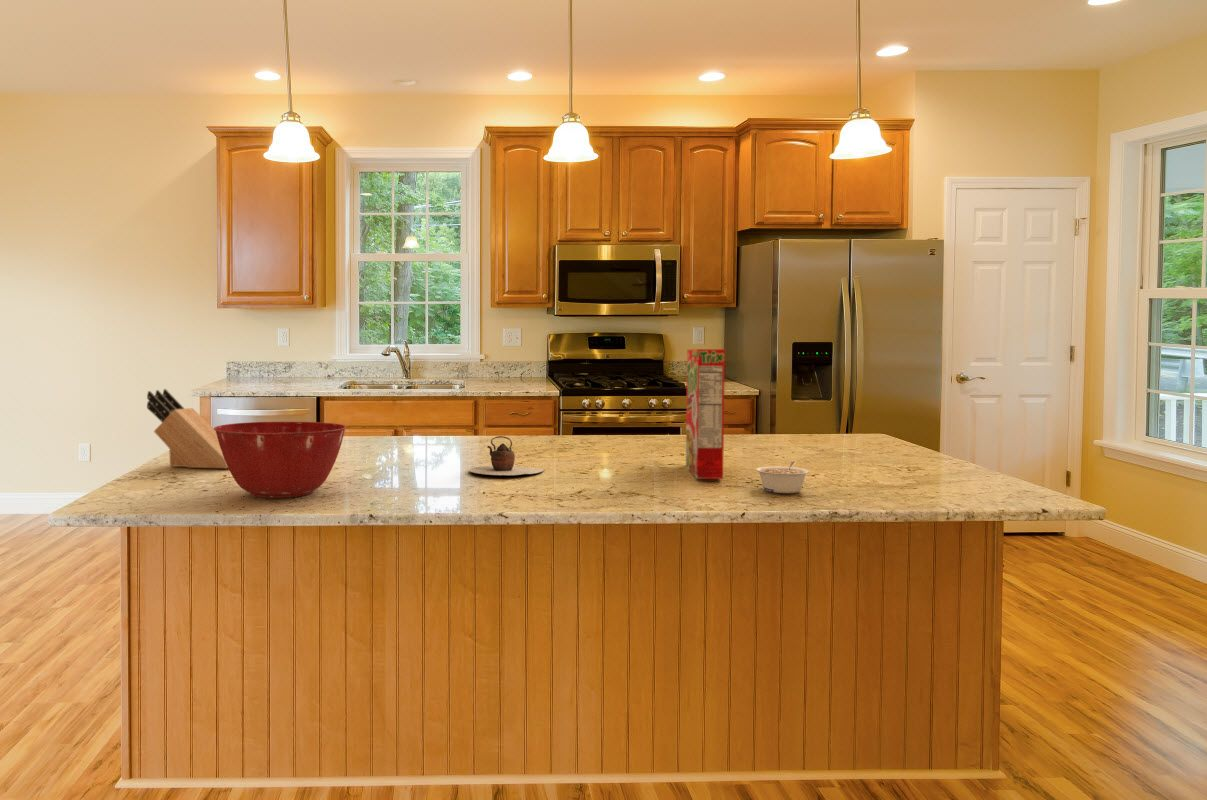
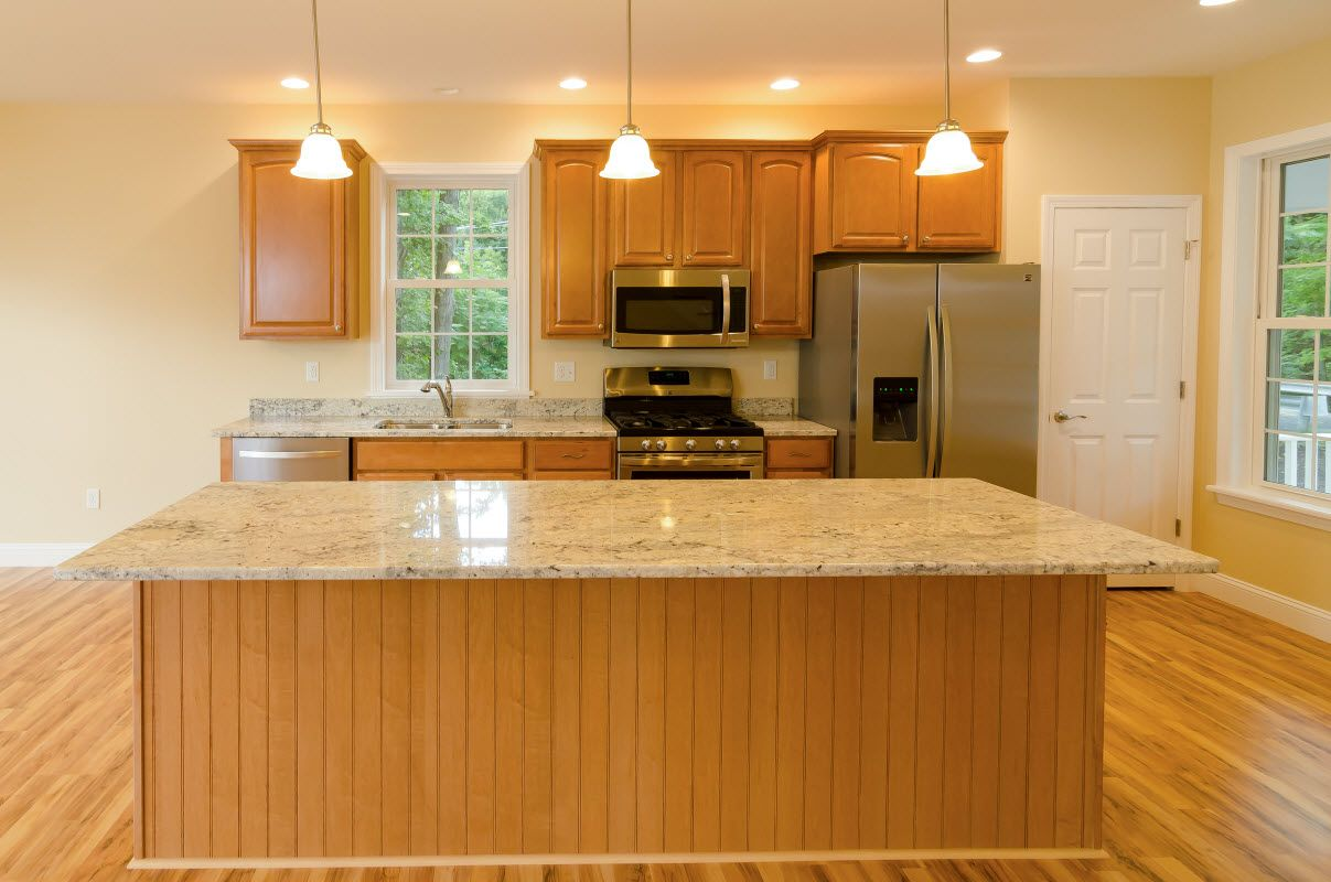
- mixing bowl [213,421,347,498]
- knife block [146,388,228,469]
- teapot [468,435,545,476]
- legume [755,460,810,494]
- cereal box [685,348,726,480]
